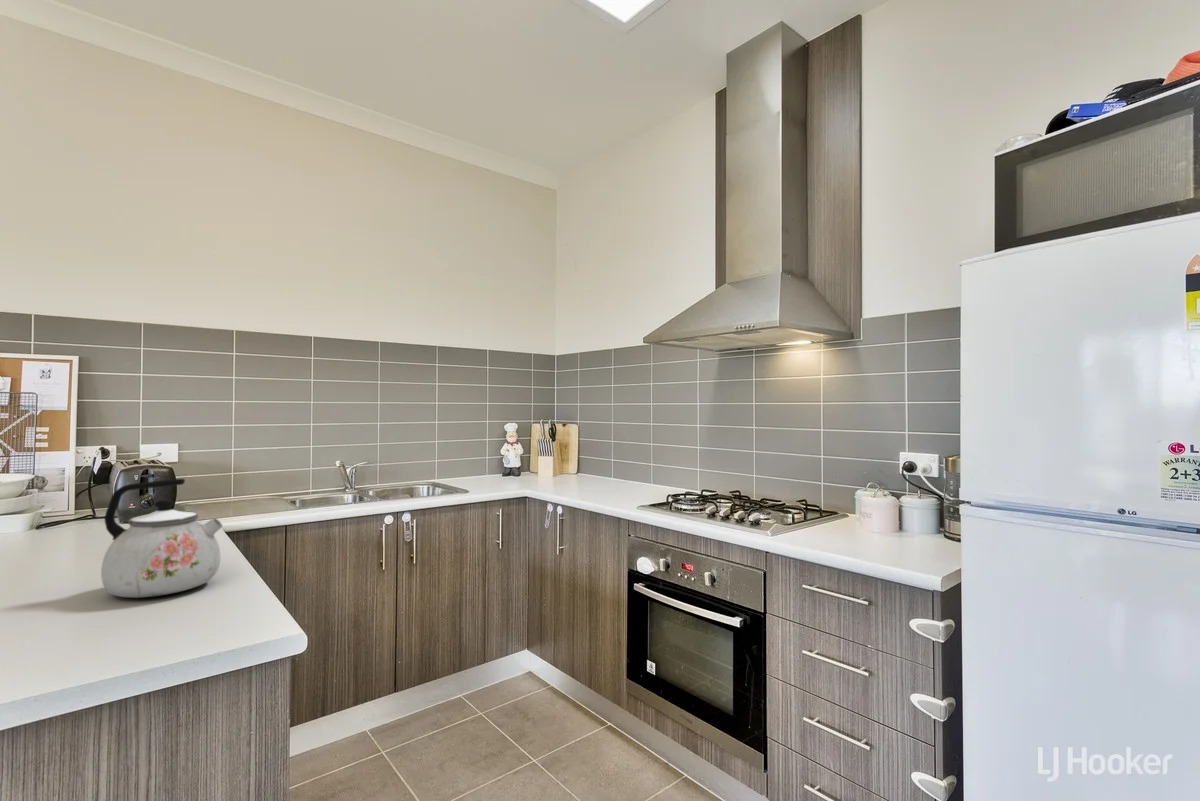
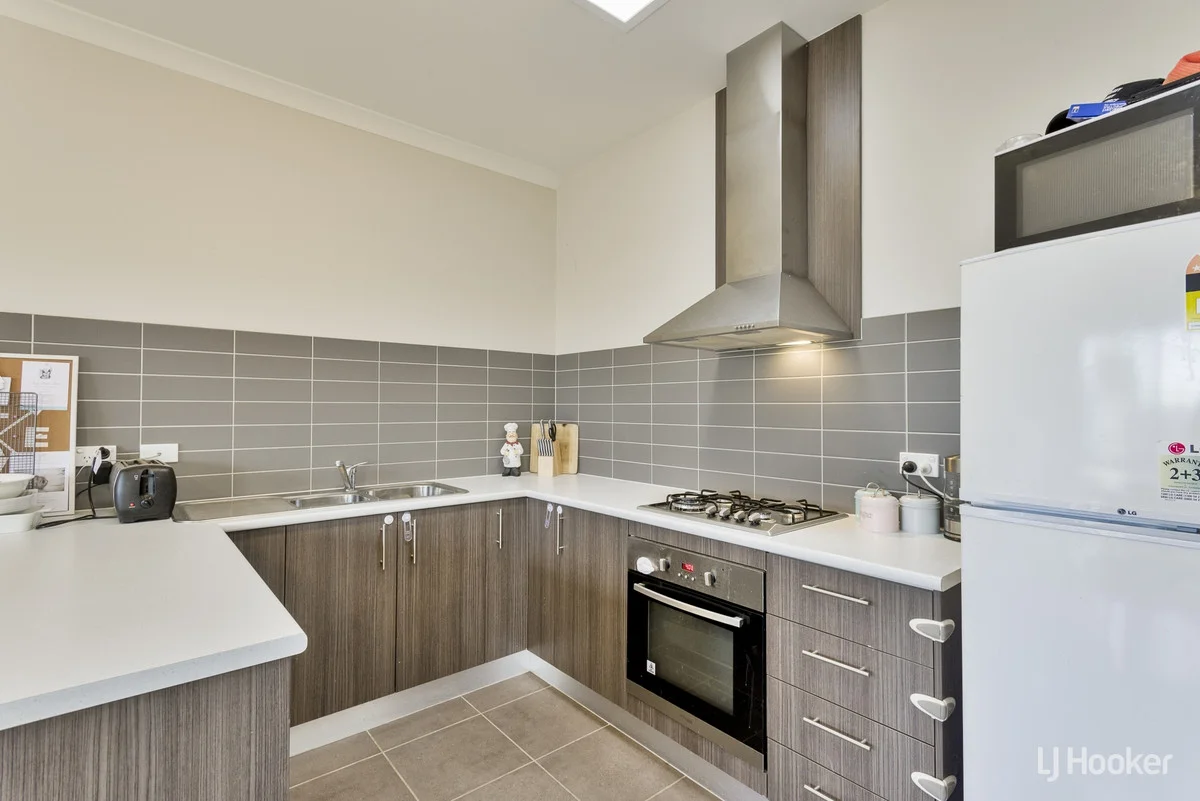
- kettle [100,478,224,599]
